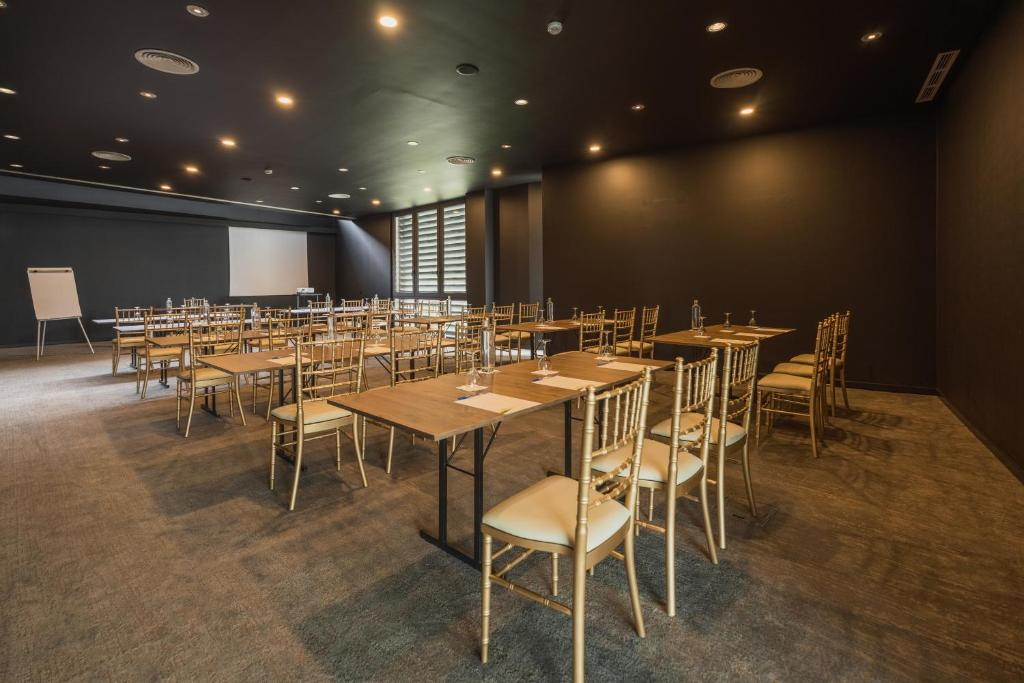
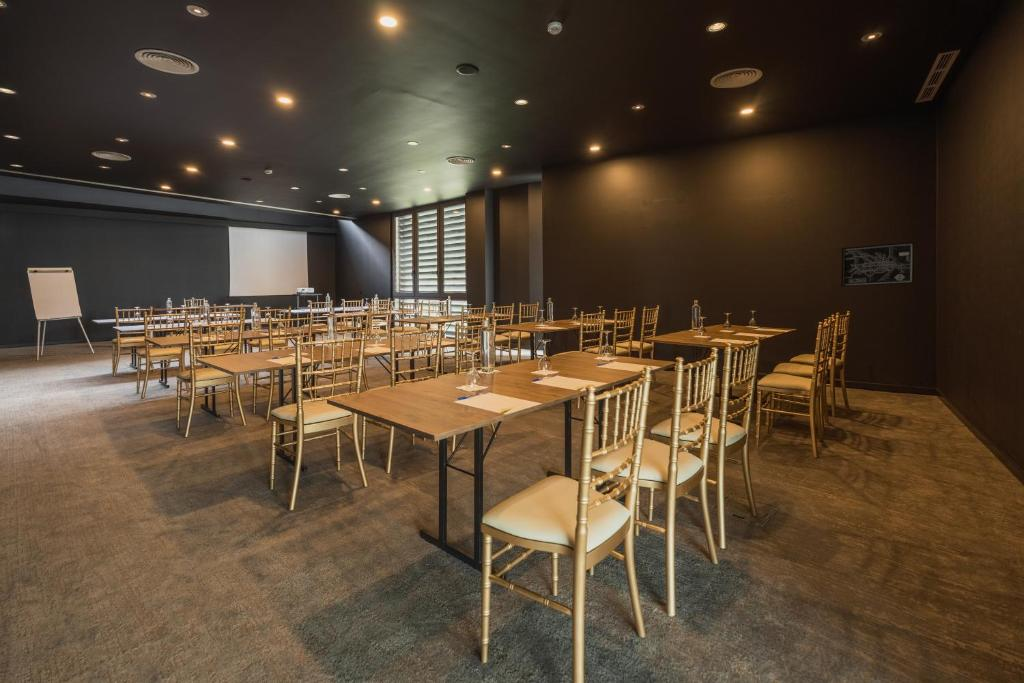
+ wall art [840,241,915,288]
